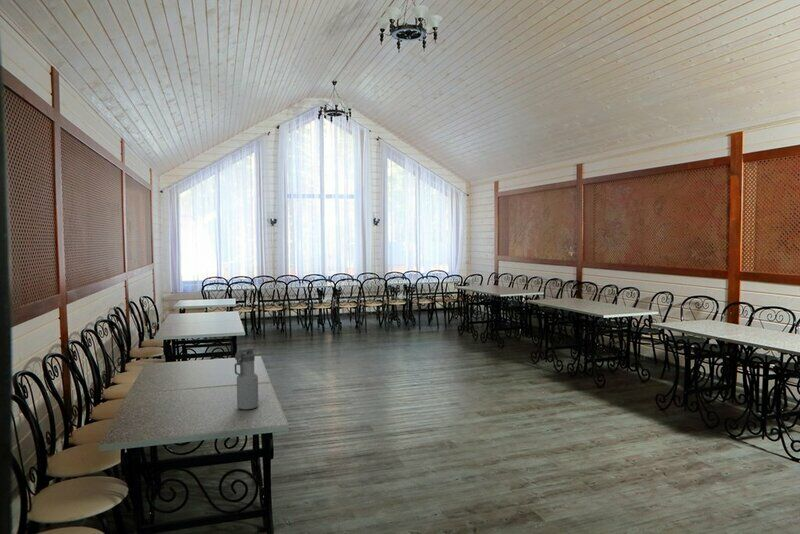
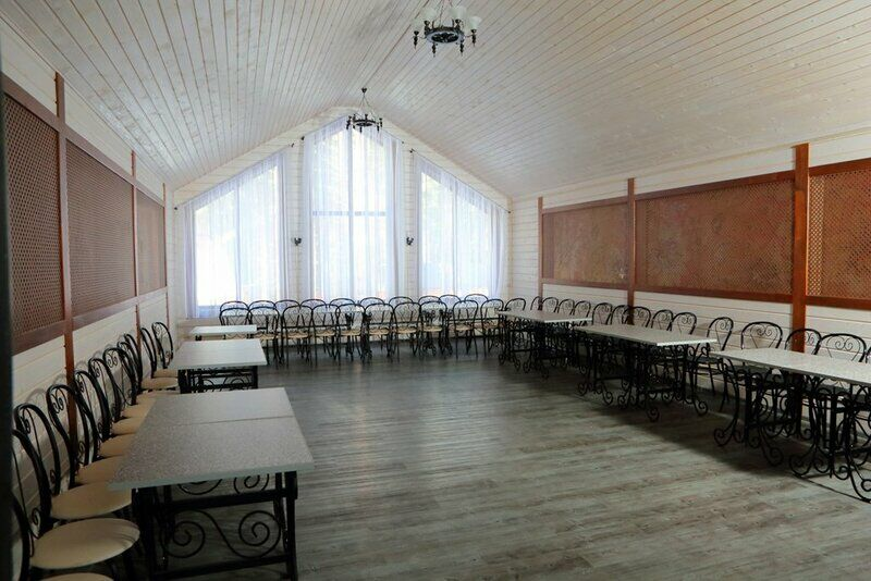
- water bottle [234,346,259,410]
